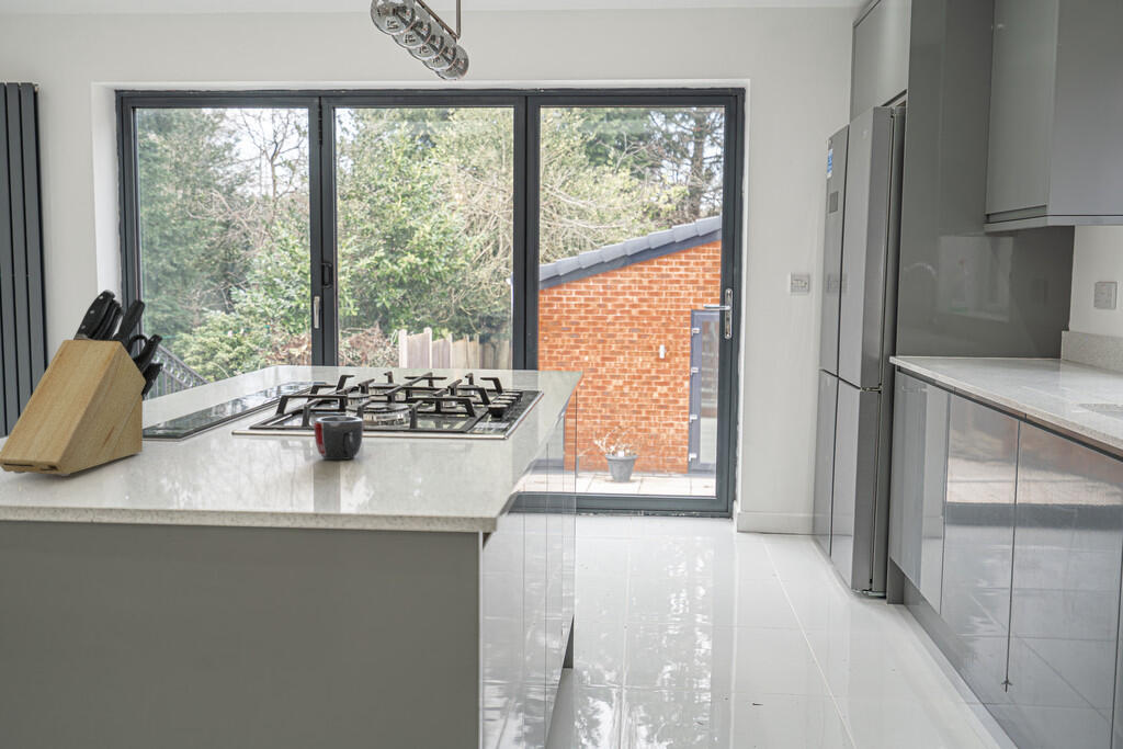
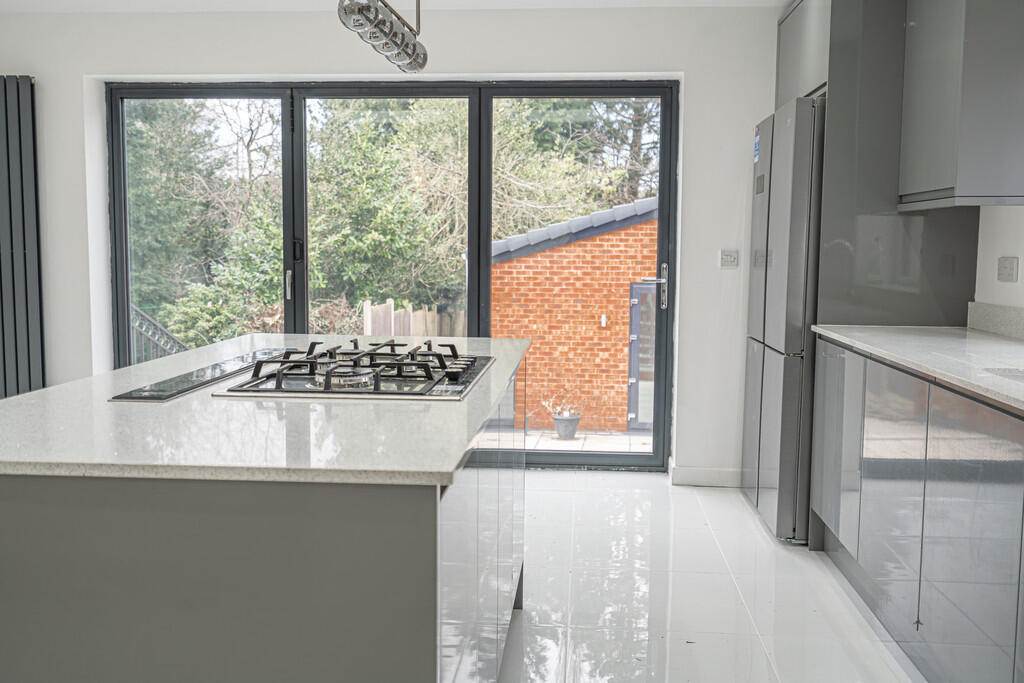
- mug [313,415,364,461]
- knife block [0,288,165,477]
